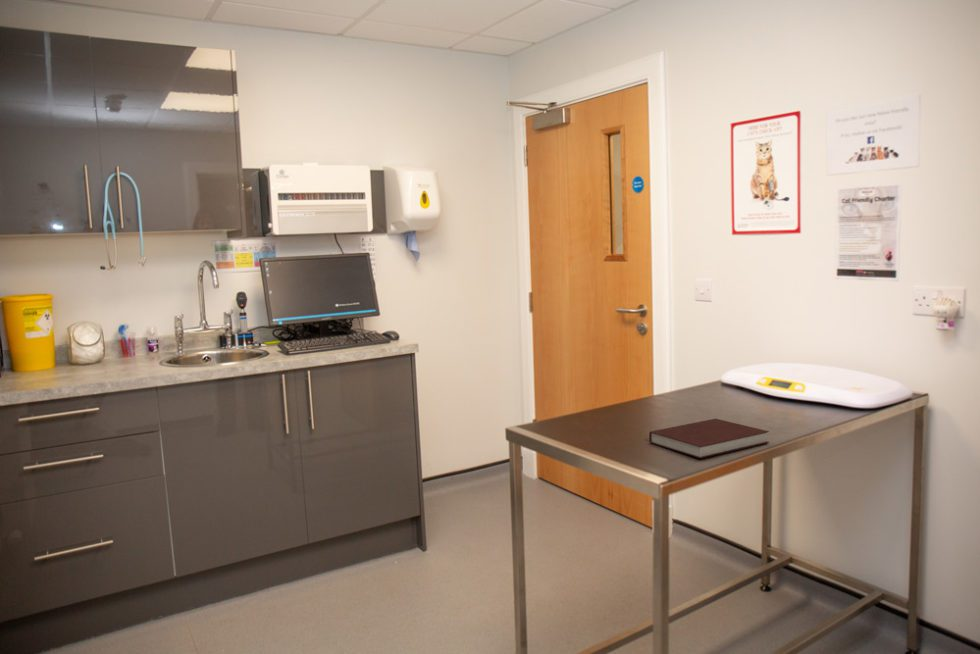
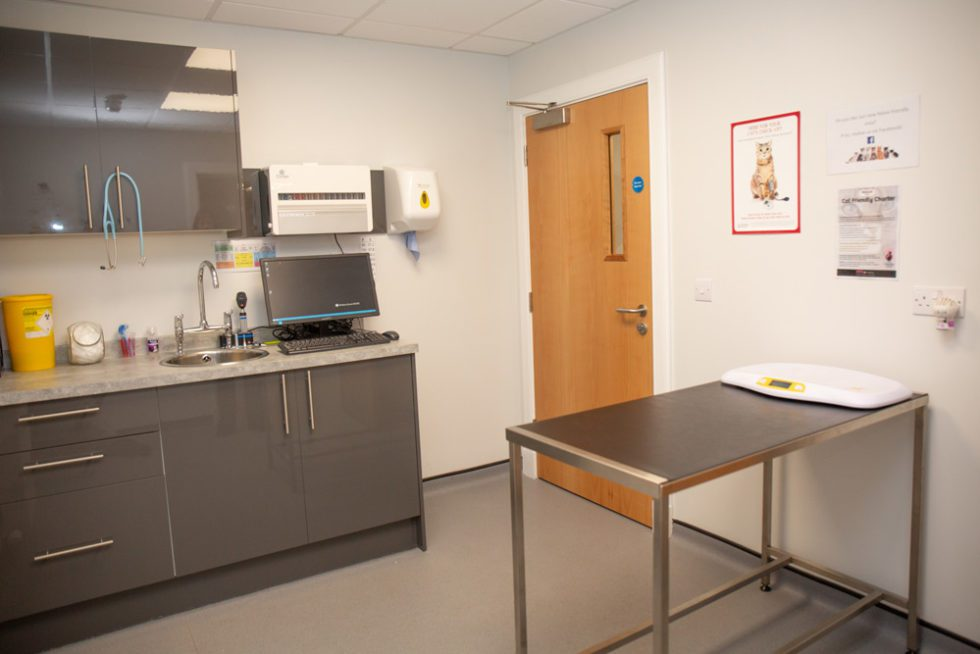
- notebook [648,418,770,459]
